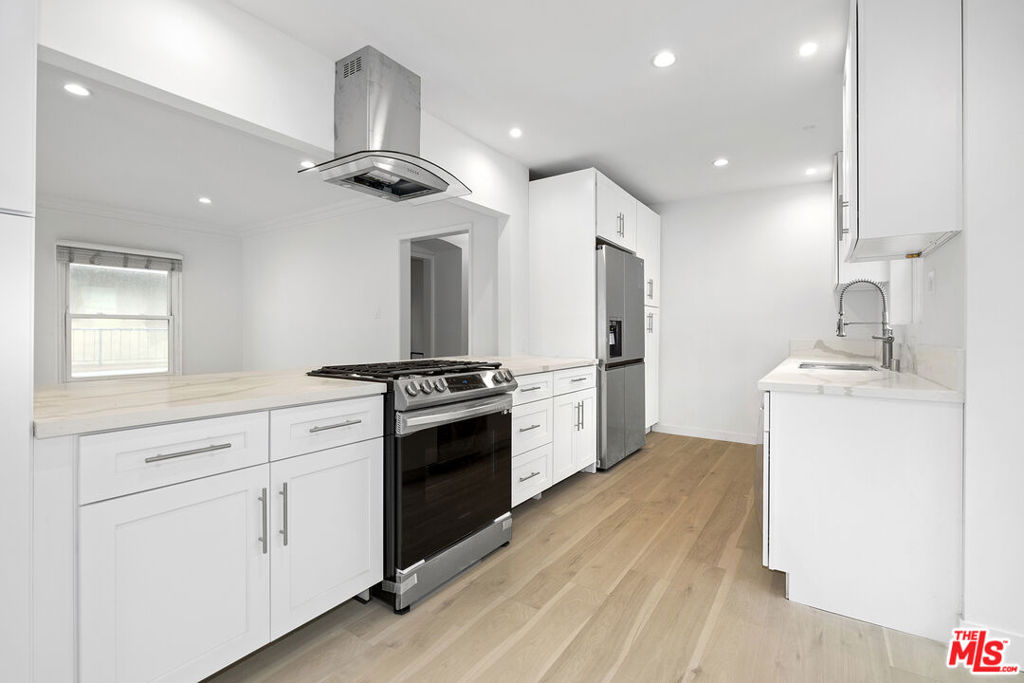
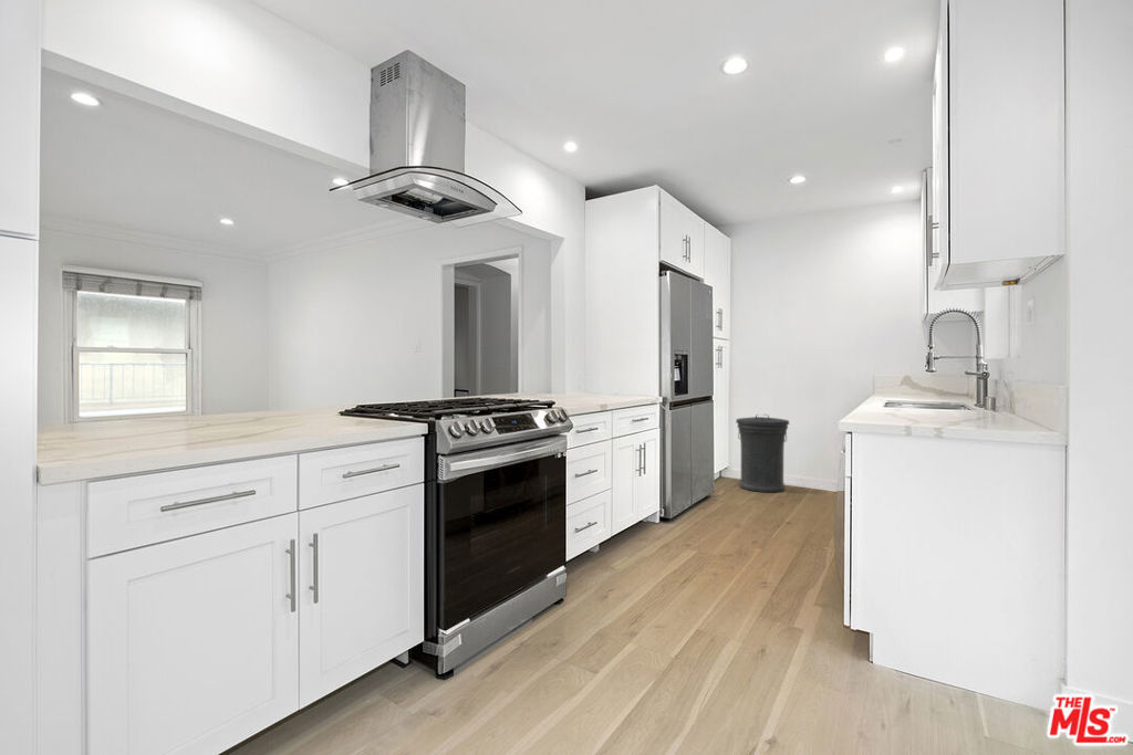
+ trash can [735,413,791,493]
